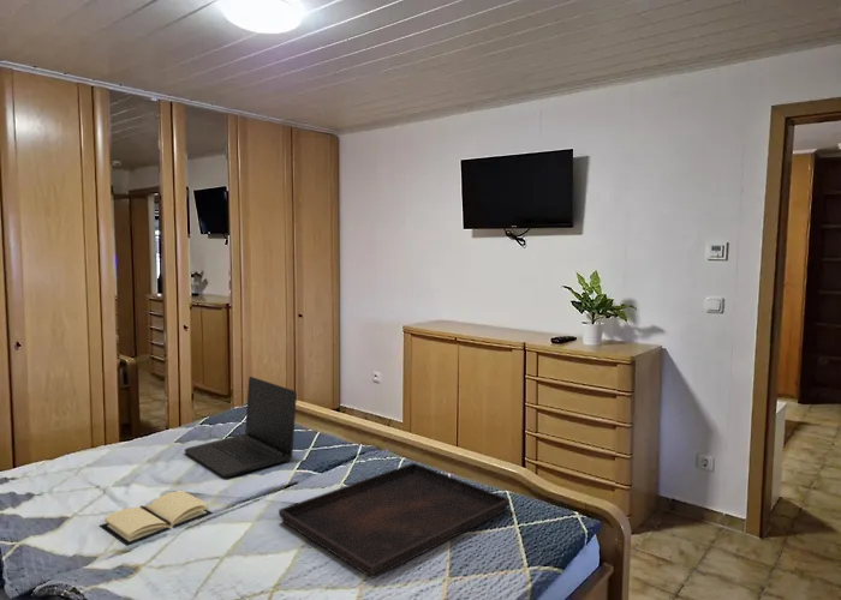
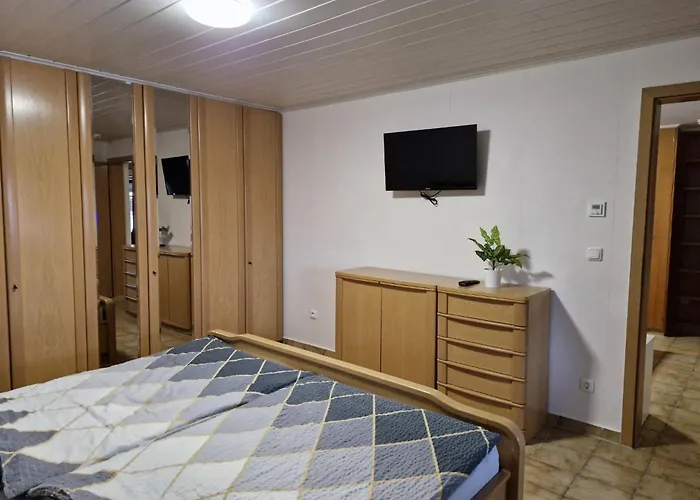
- laptop [184,376,298,478]
- serving tray [278,462,511,580]
- book [99,490,214,547]
